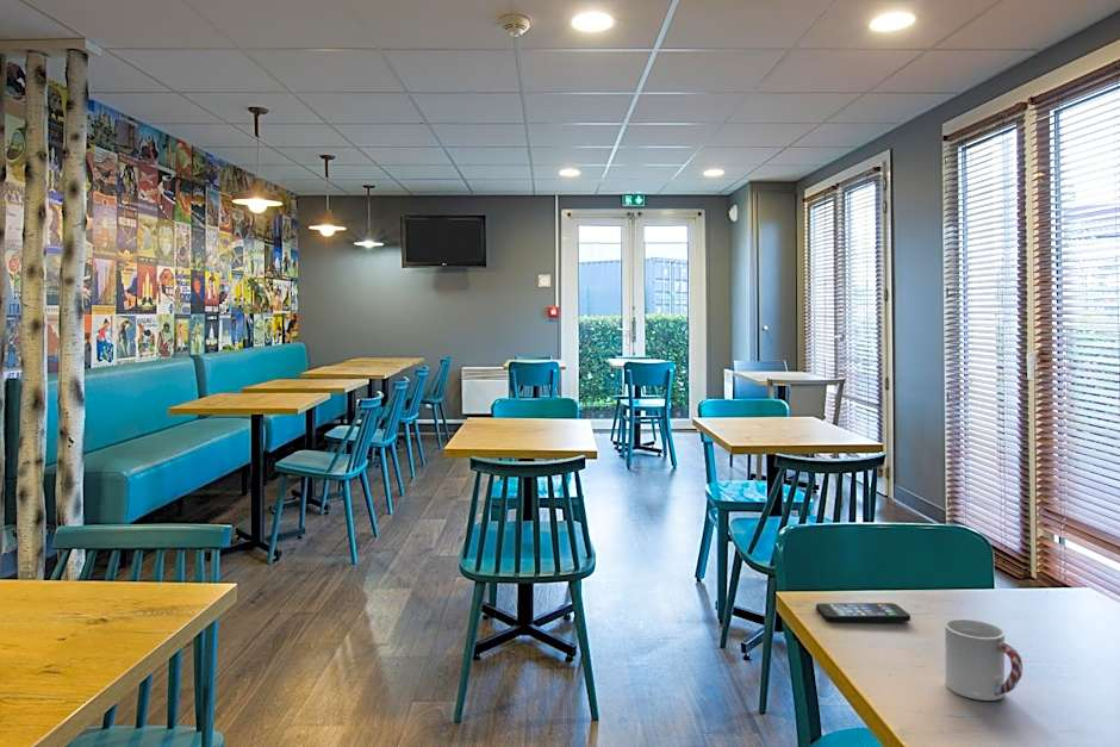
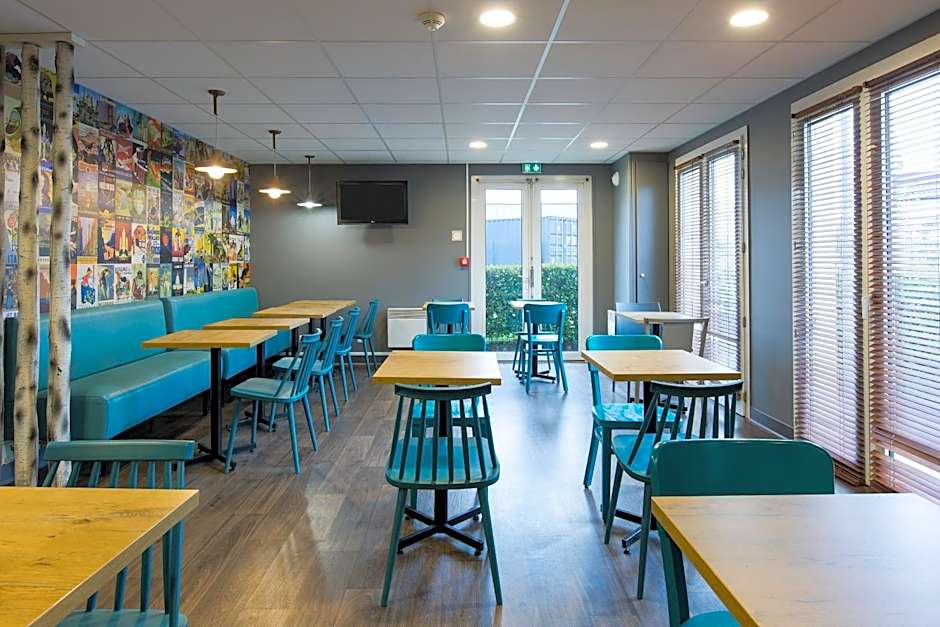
- cup [944,618,1023,702]
- smartphone [815,602,911,623]
